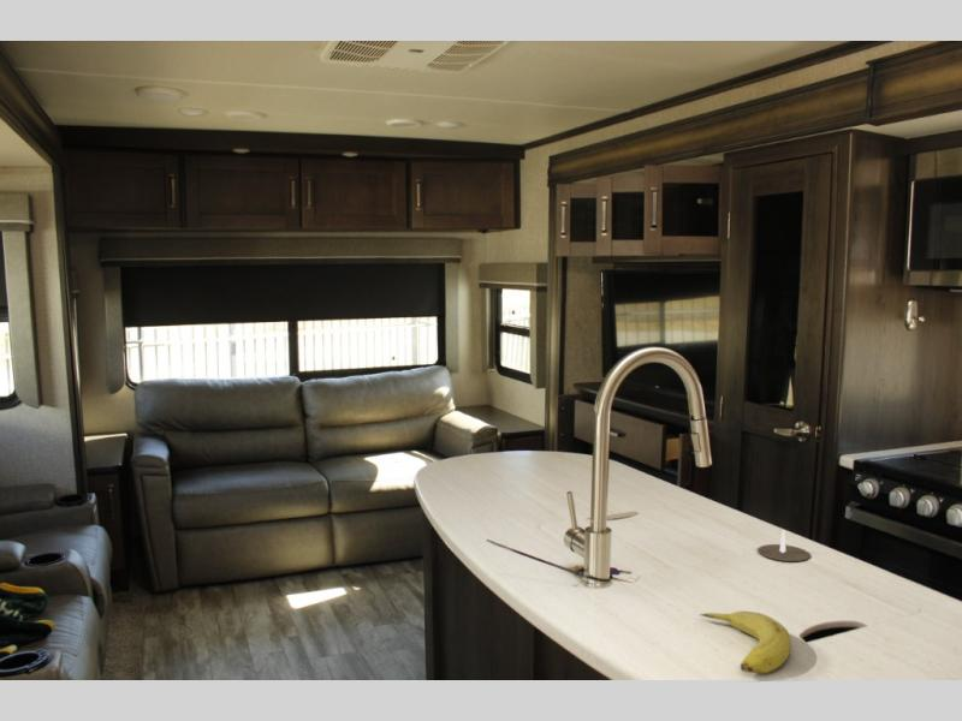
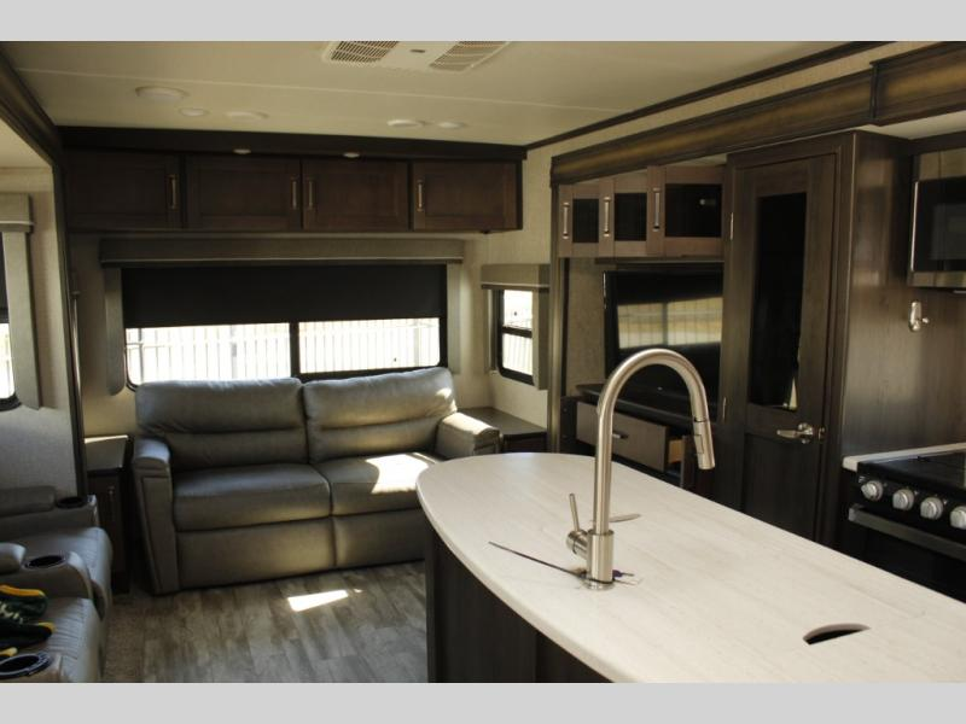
- candle [755,529,813,562]
- fruit [699,610,792,674]
